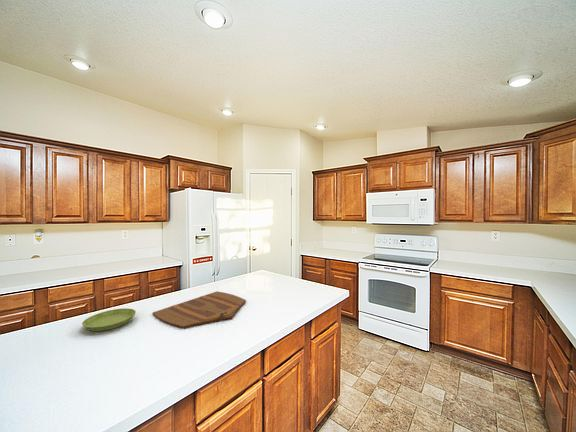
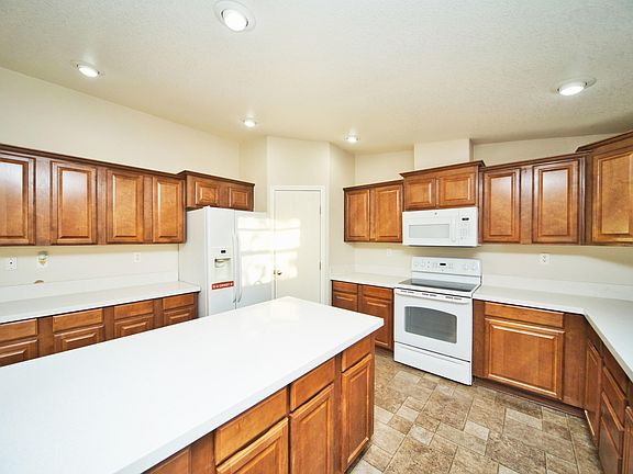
- cutting board [152,290,247,329]
- saucer [81,307,137,332]
